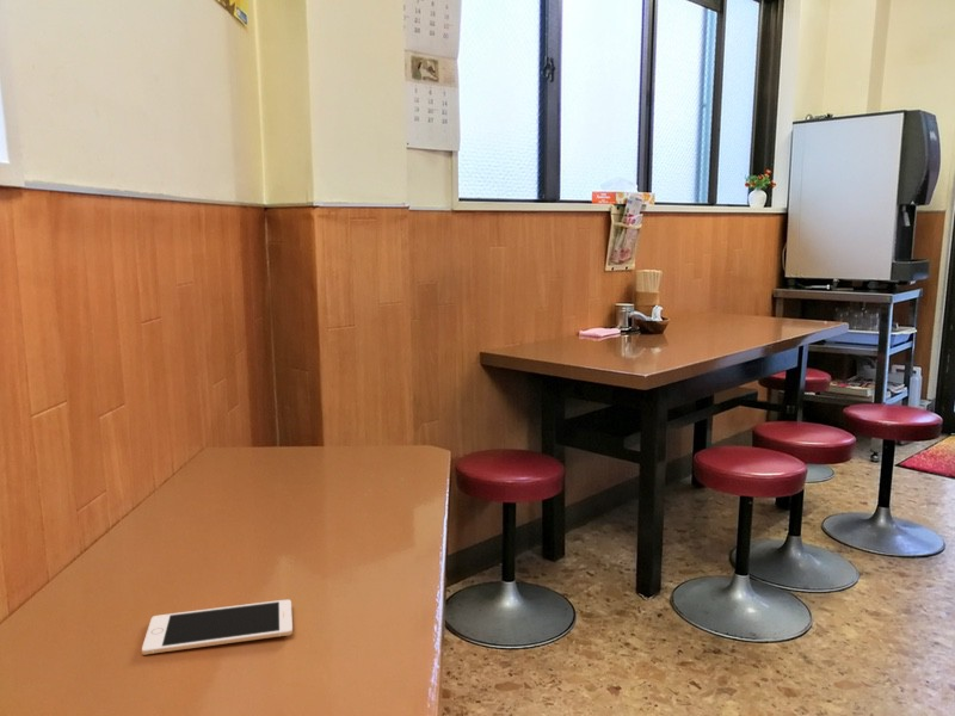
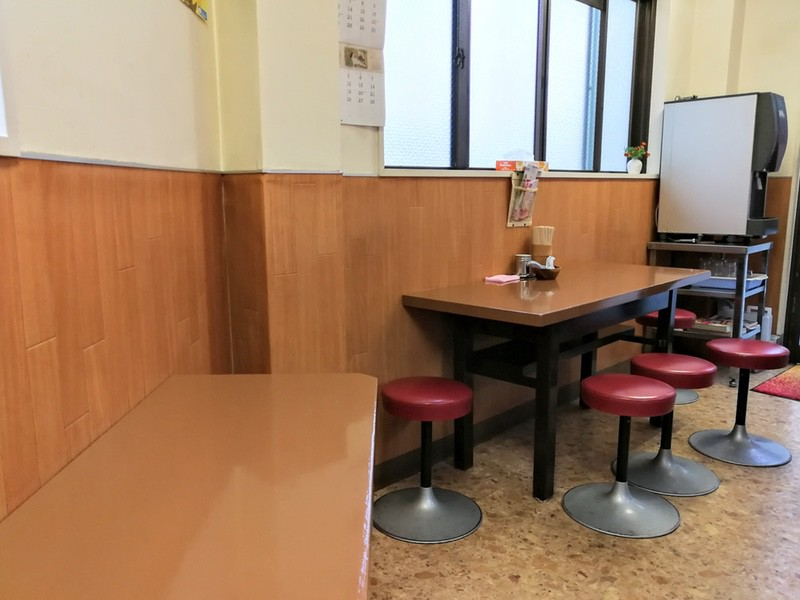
- cell phone [141,598,294,656]
